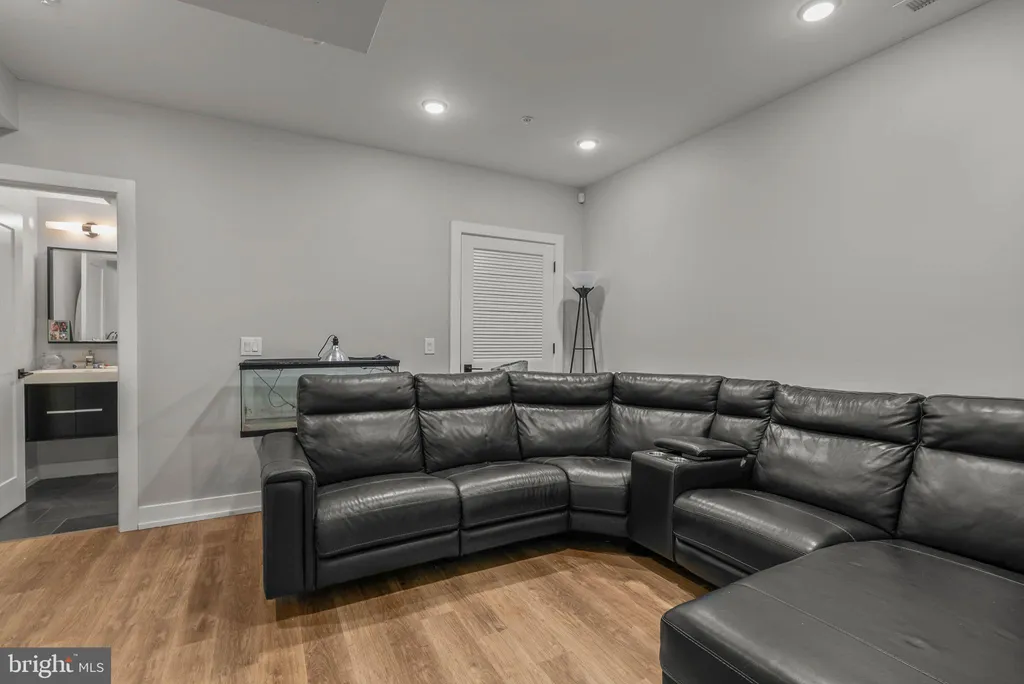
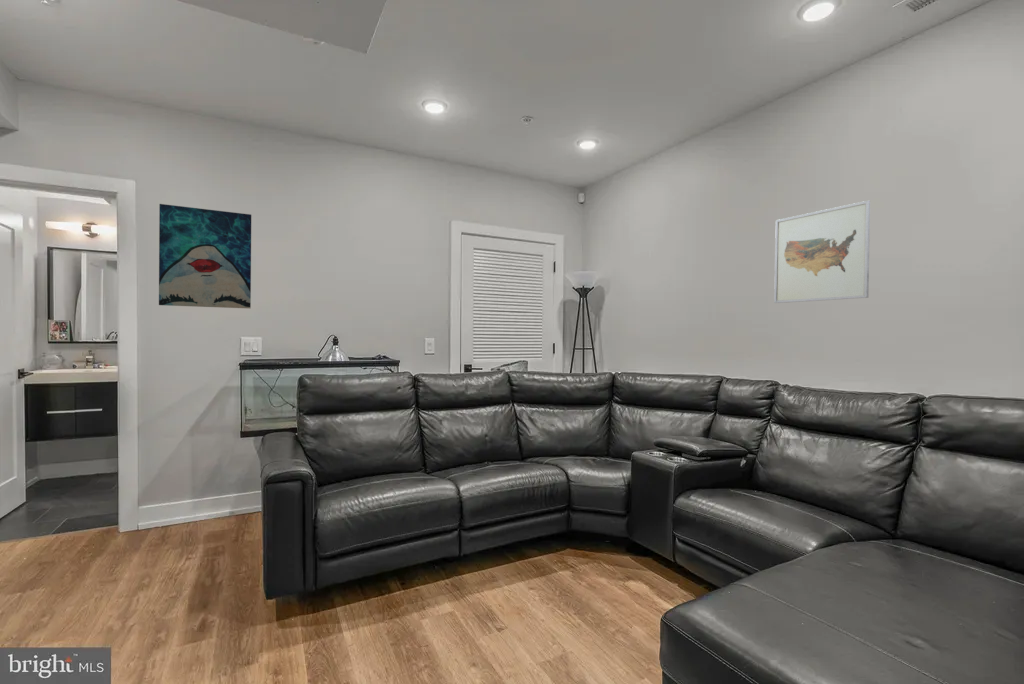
+ wall art [773,200,871,304]
+ wall art [158,203,252,309]
